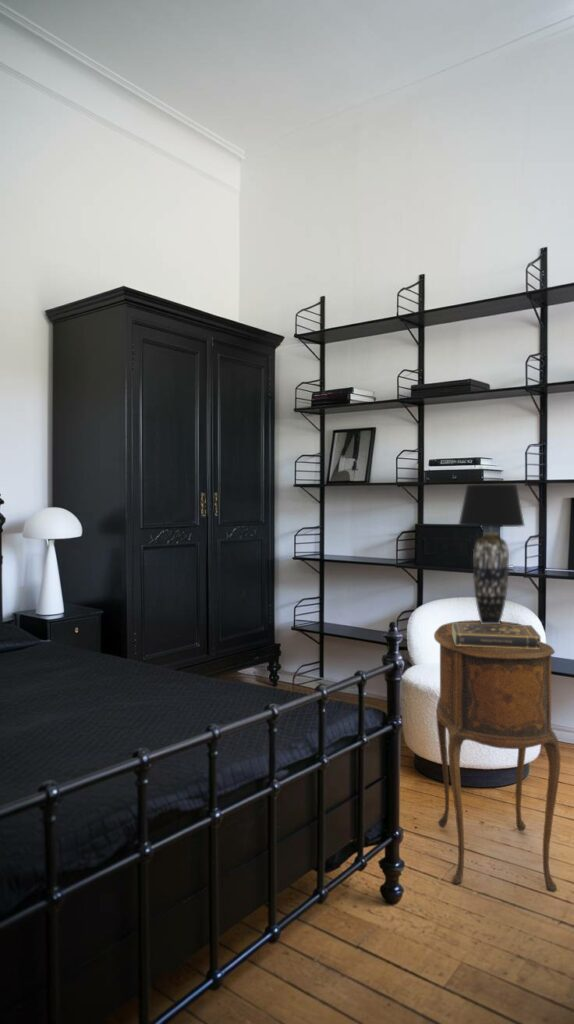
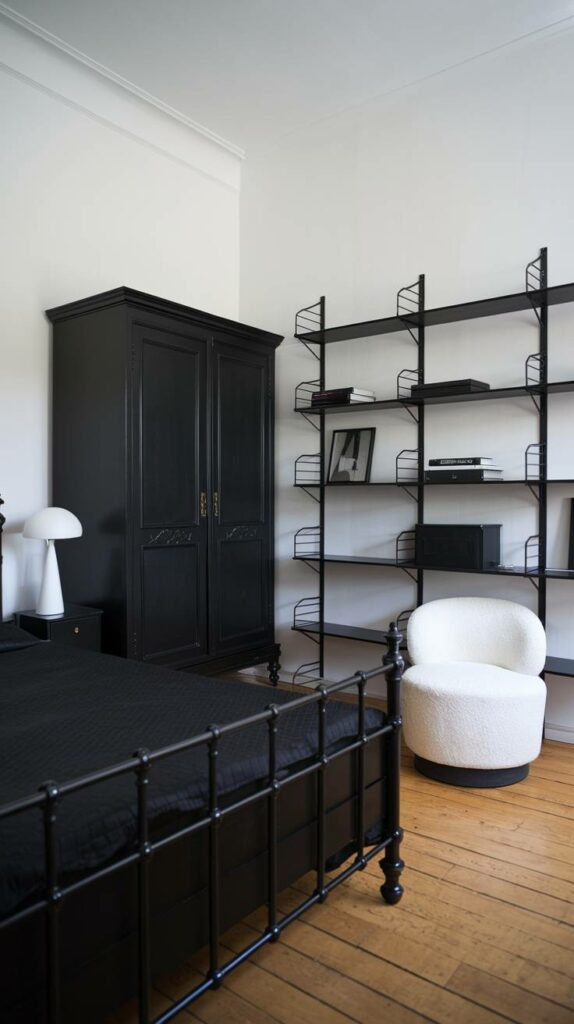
- side table [433,619,562,893]
- book [452,623,542,649]
- table lamp [457,483,526,624]
